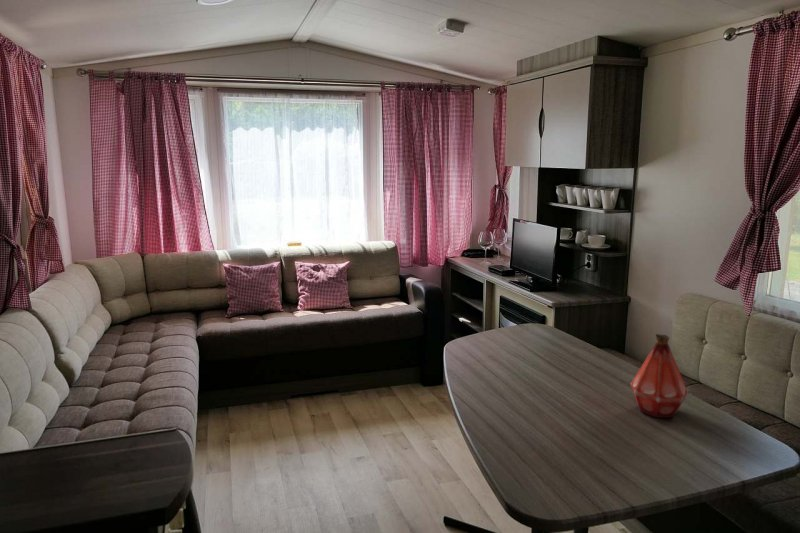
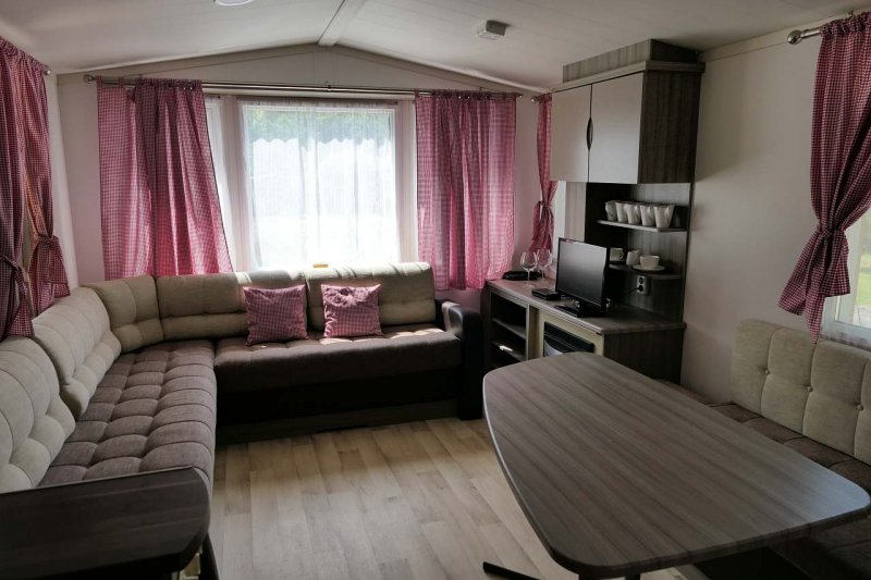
- bottle [630,333,689,418]
